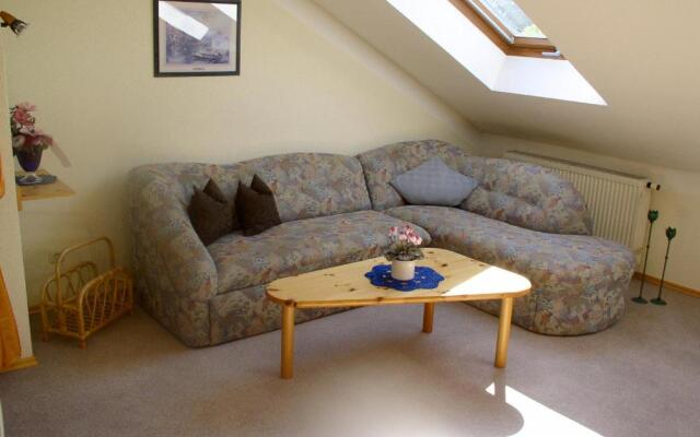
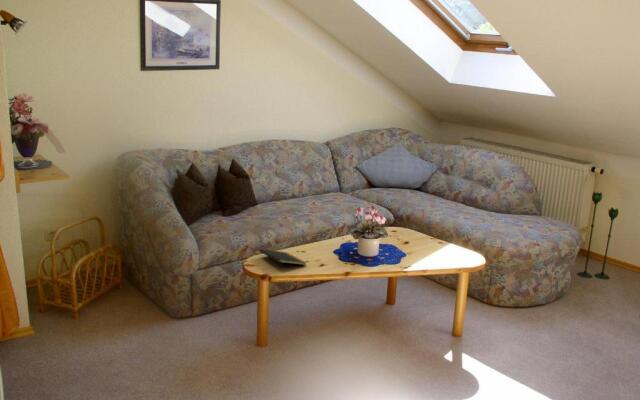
+ notepad [258,248,307,270]
